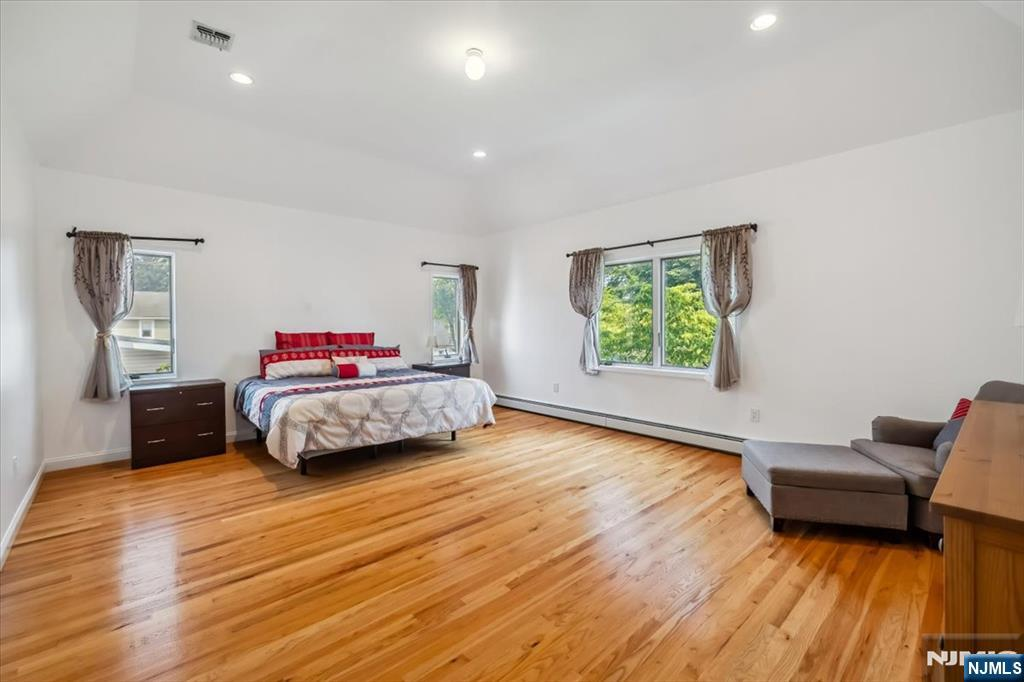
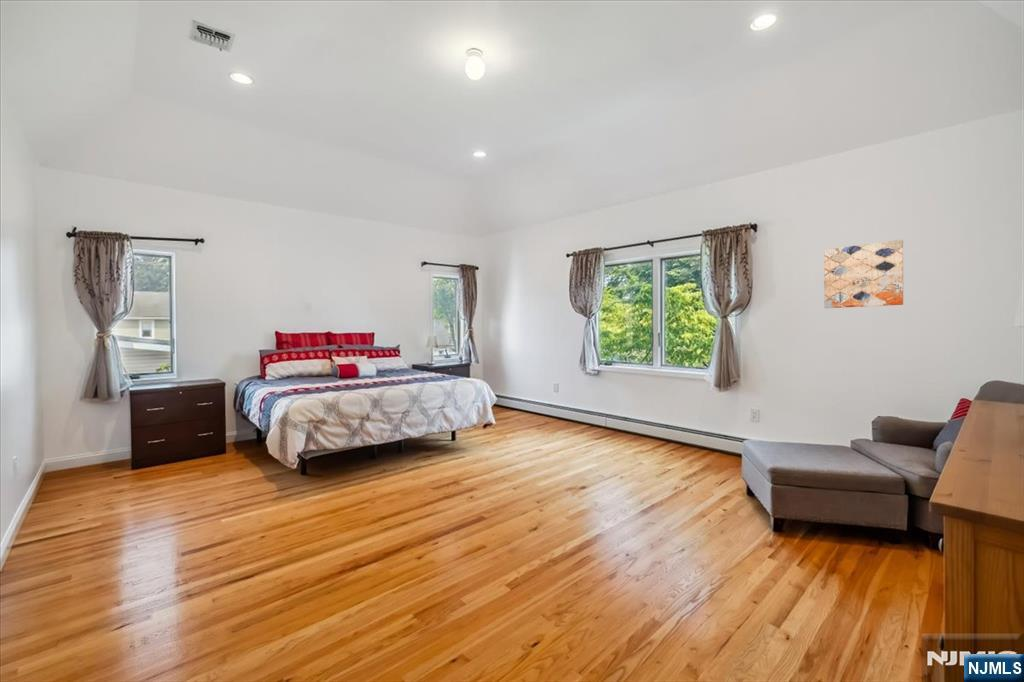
+ wall art [823,239,904,309]
